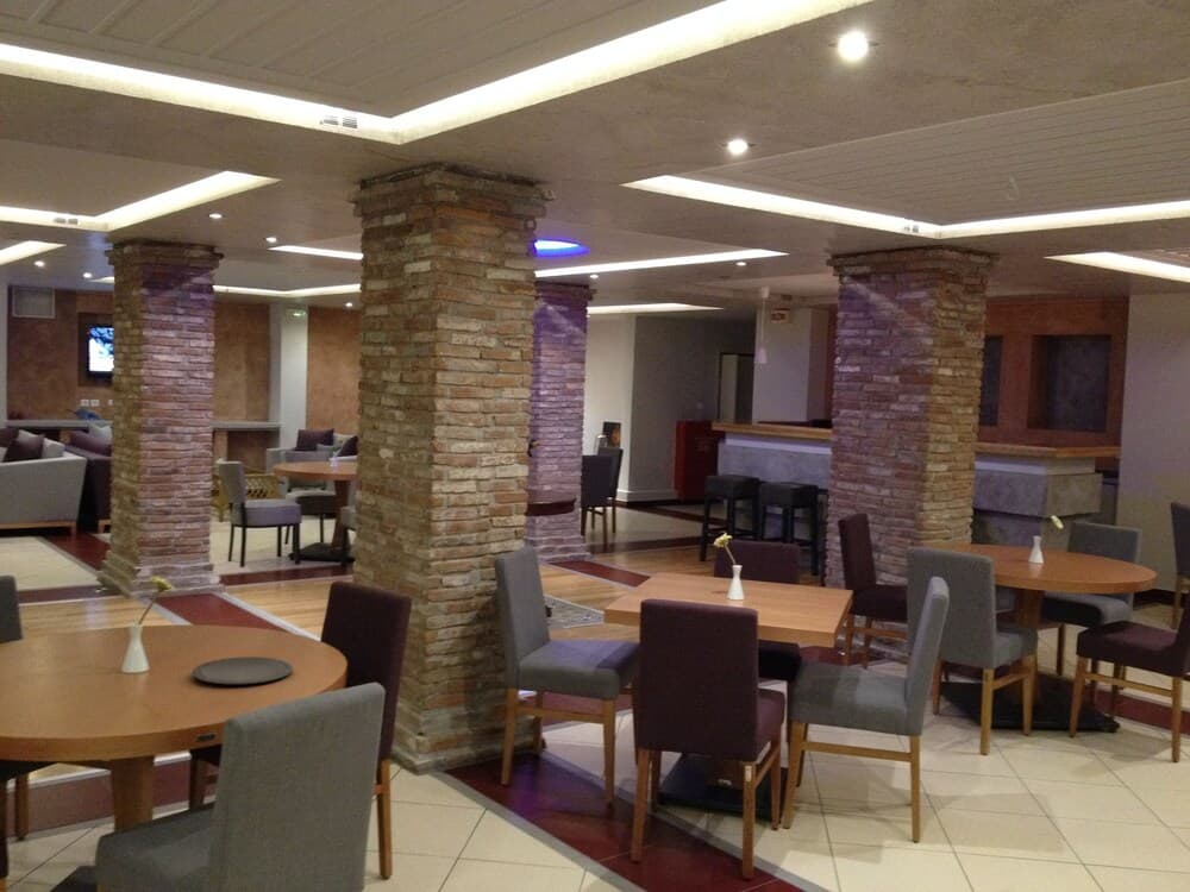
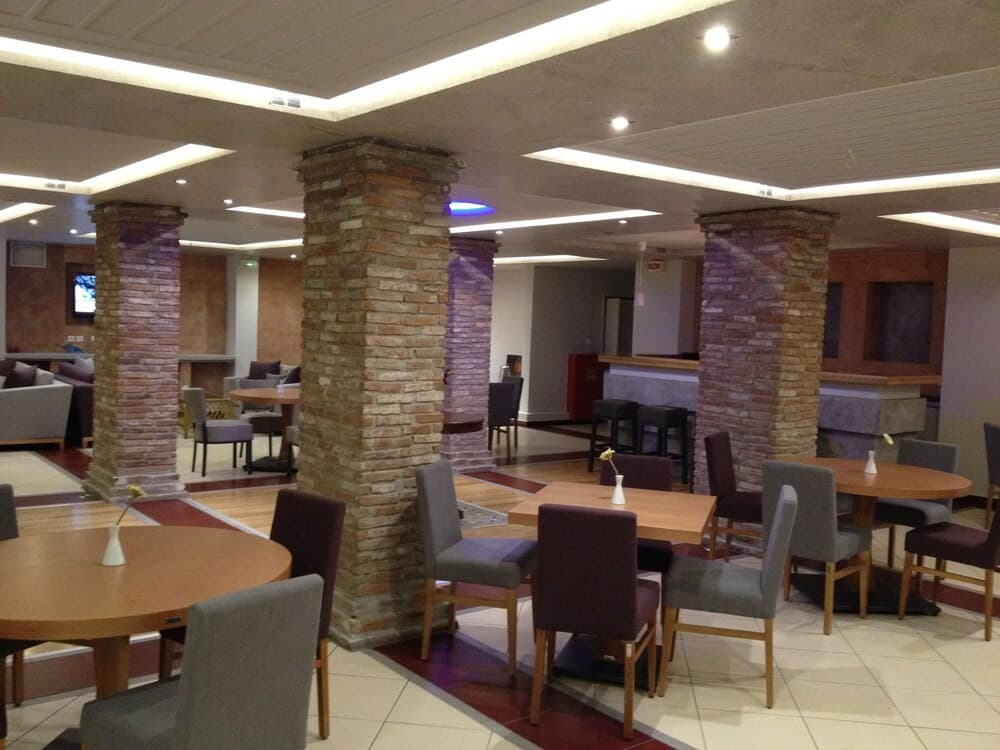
- plate [192,655,294,685]
